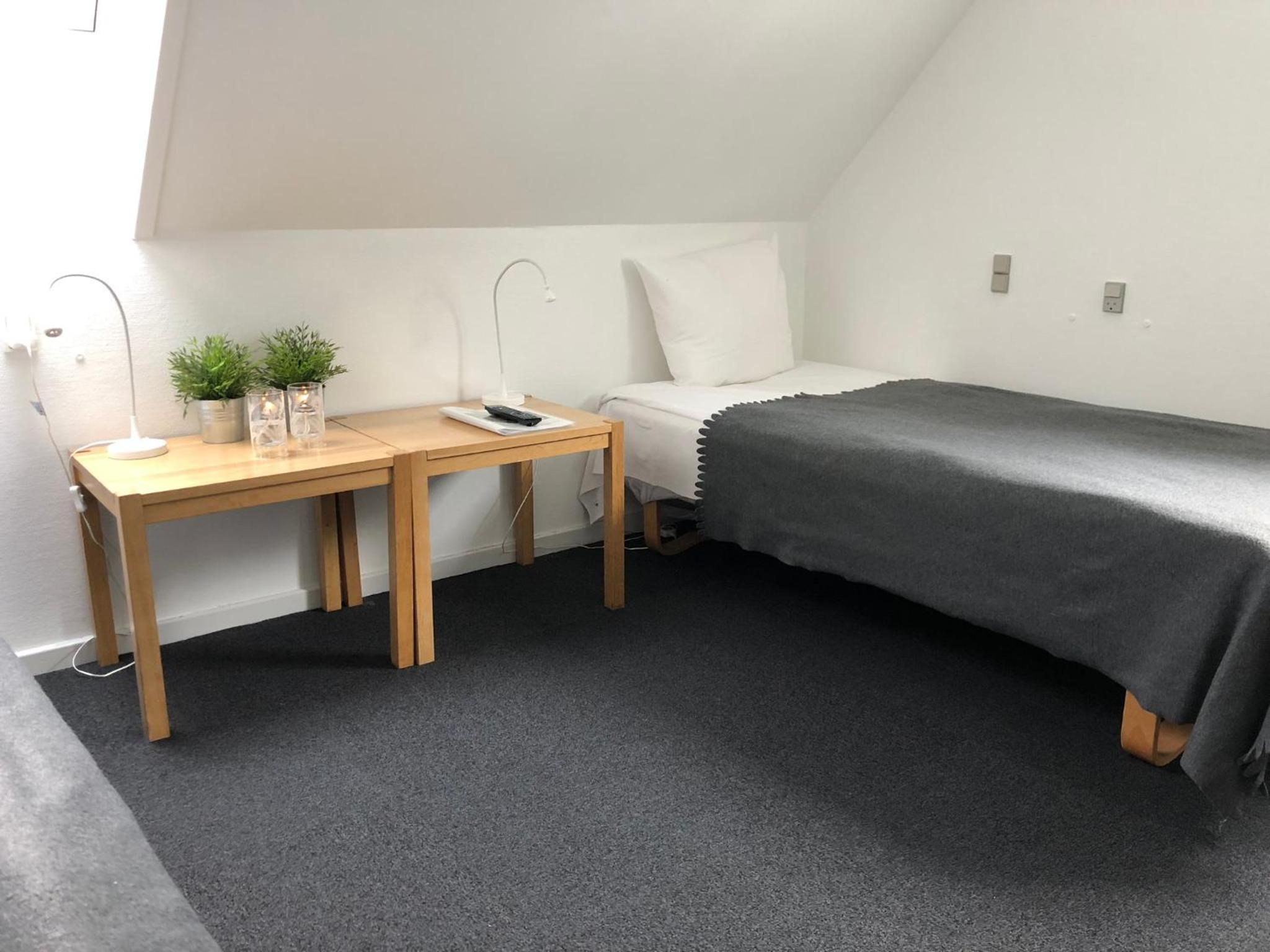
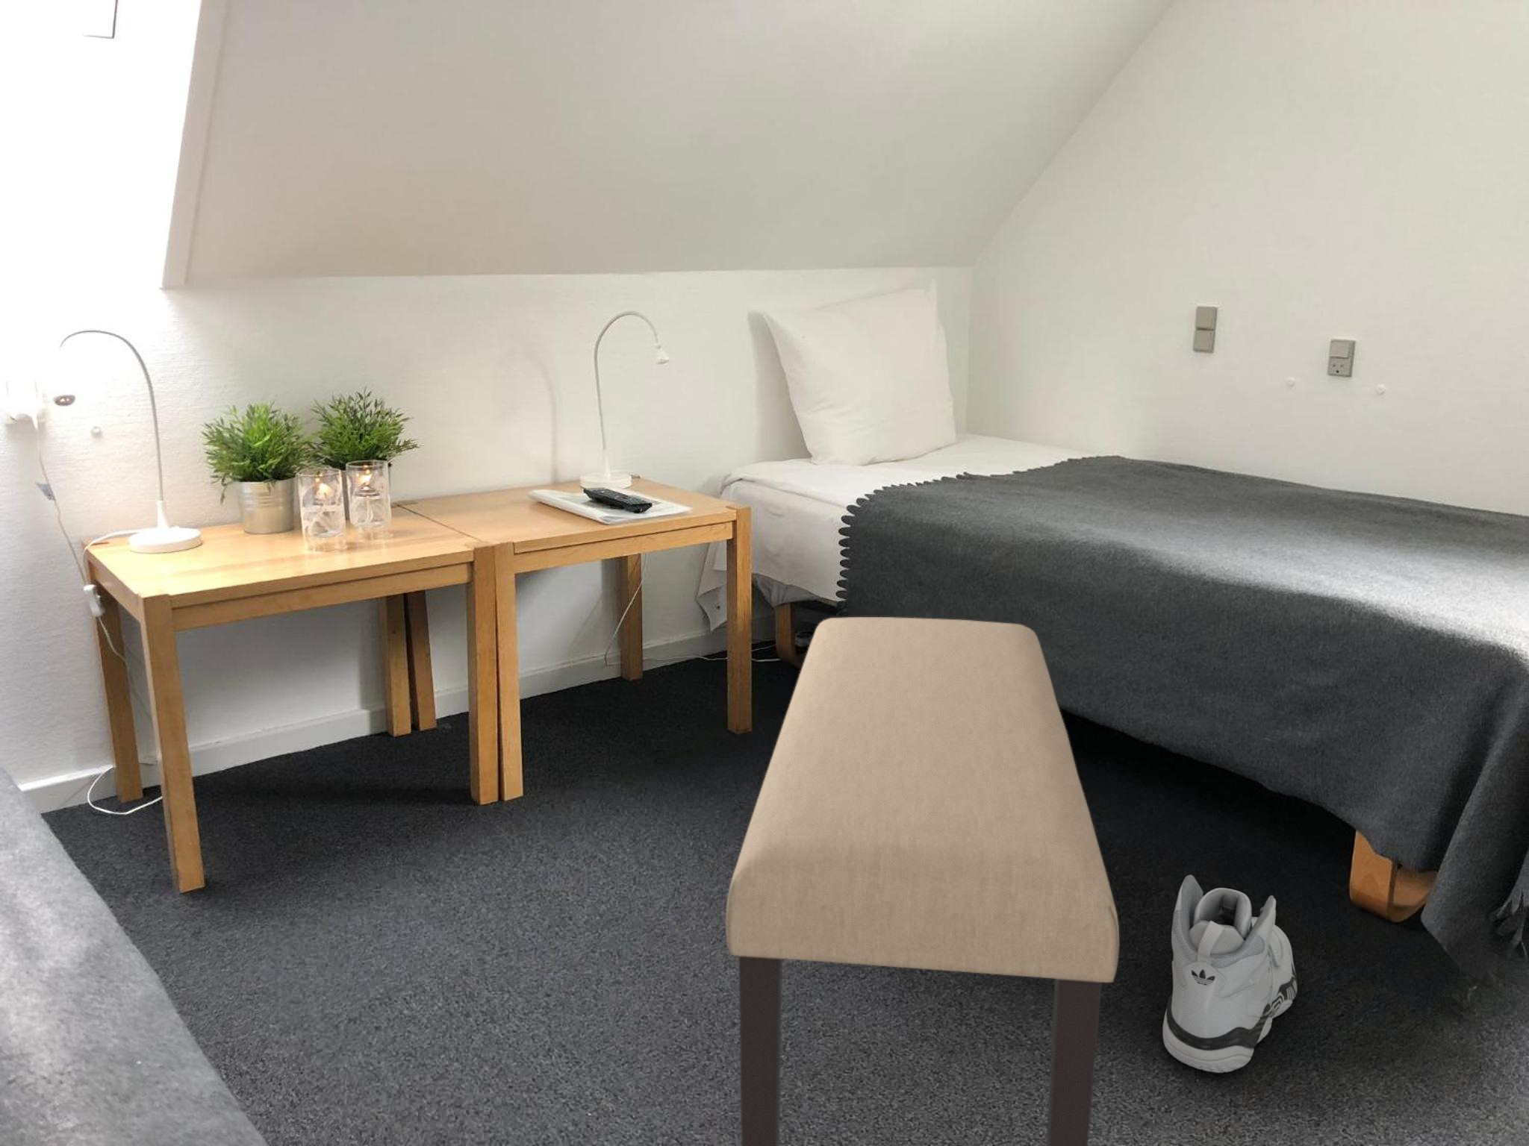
+ bench [725,616,1120,1146]
+ sneaker [1163,874,1298,1074]
